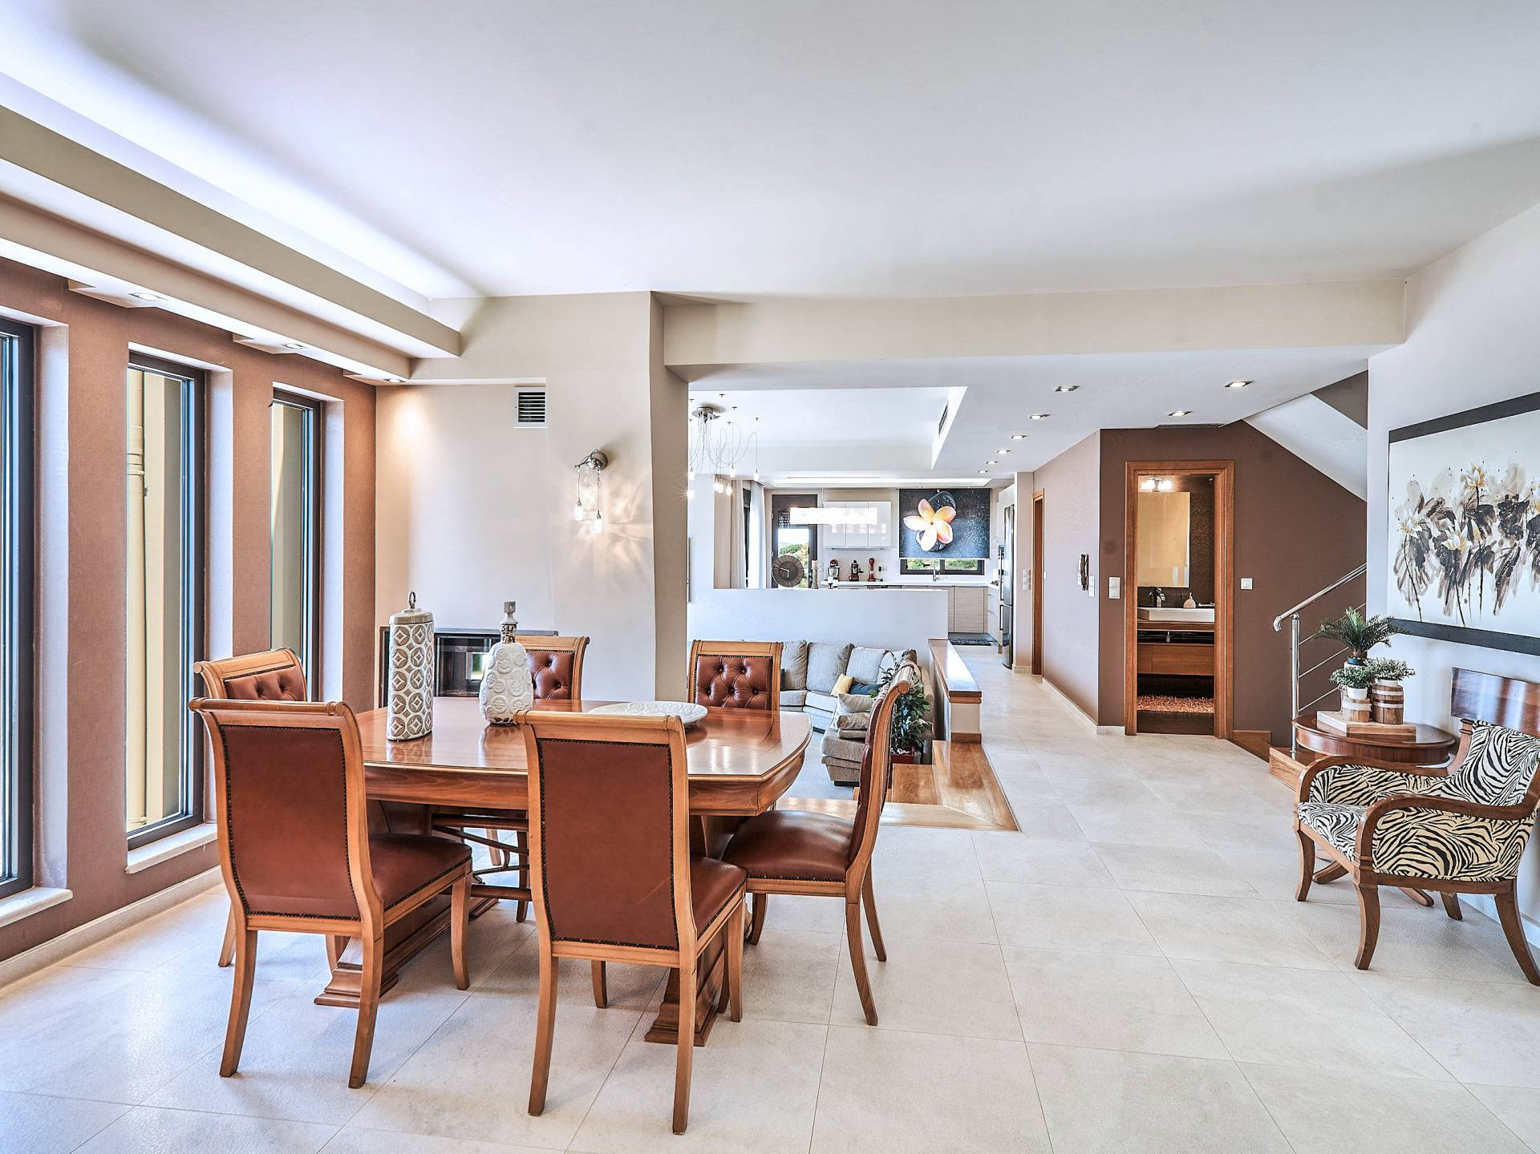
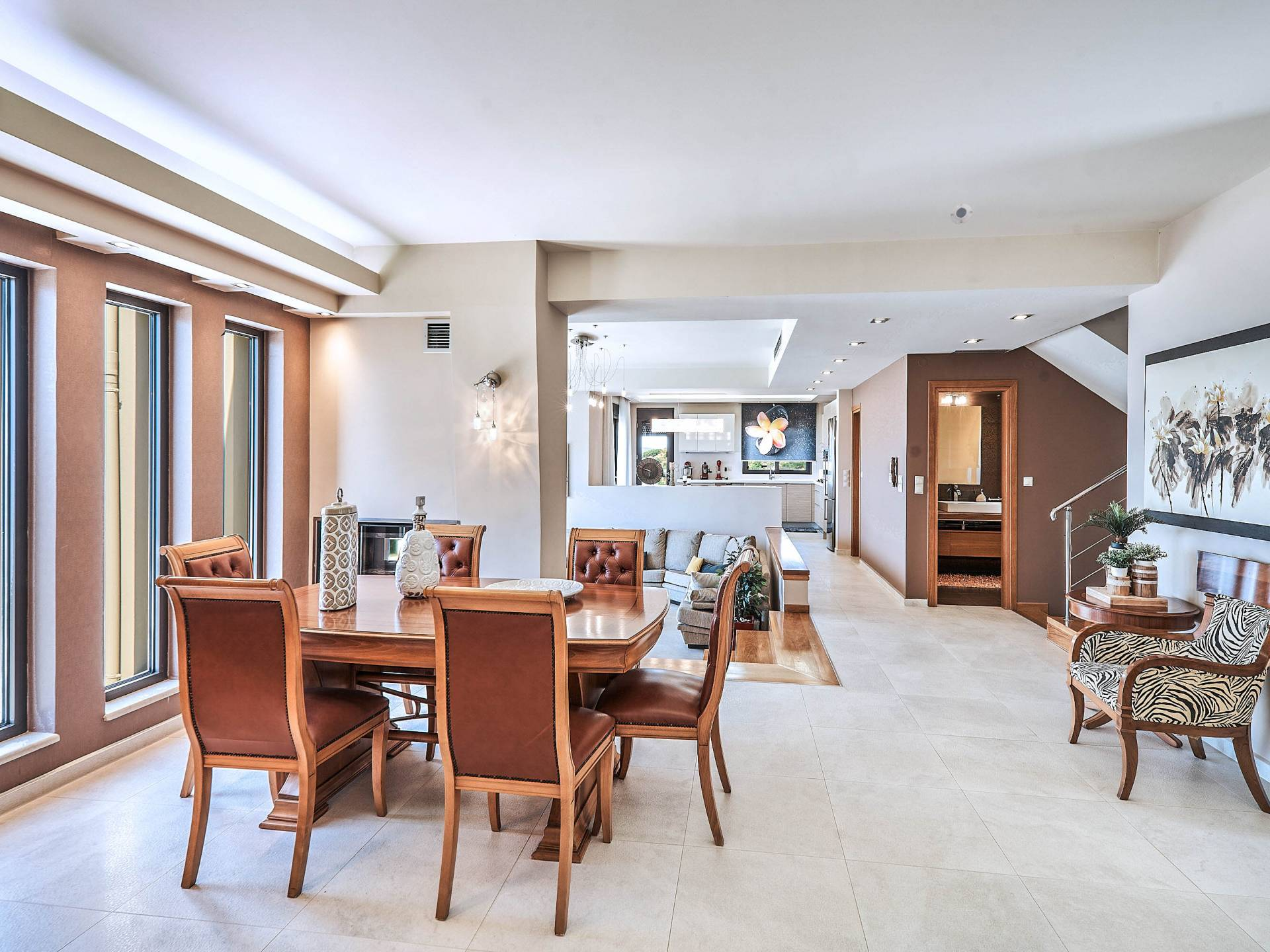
+ smoke detector [950,203,973,225]
